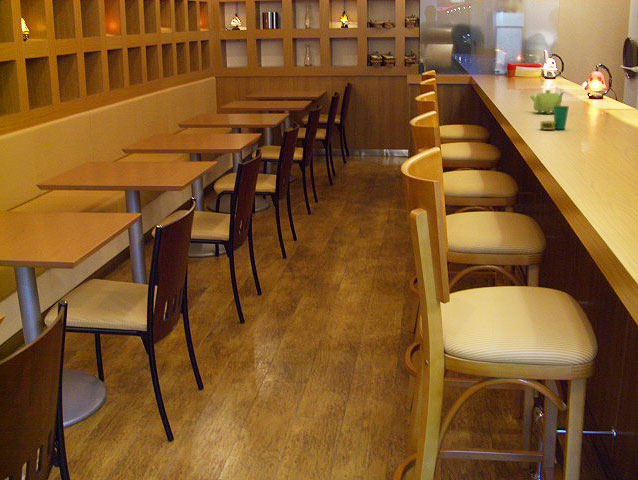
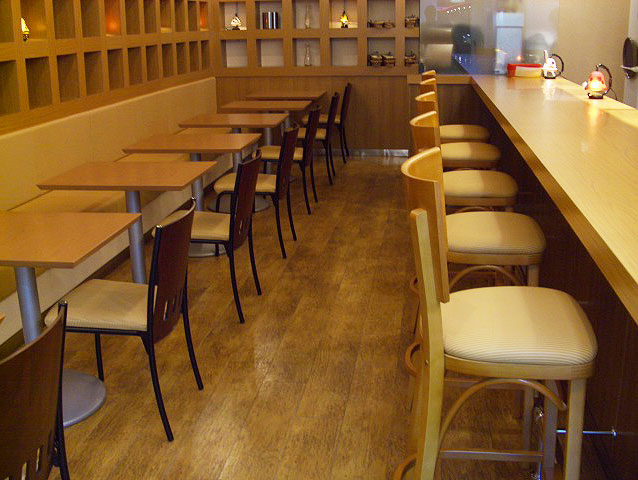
- teapot [529,89,566,115]
- cup [539,105,570,131]
